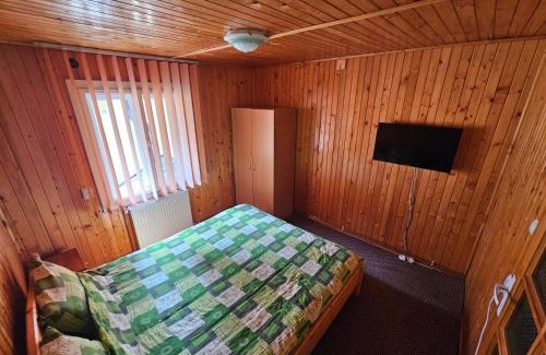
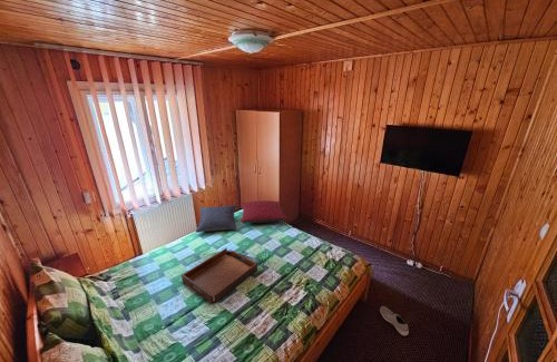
+ serving tray [180,247,258,304]
+ sneaker [379,305,410,336]
+ pillow [240,199,289,224]
+ pillow [194,204,237,234]
